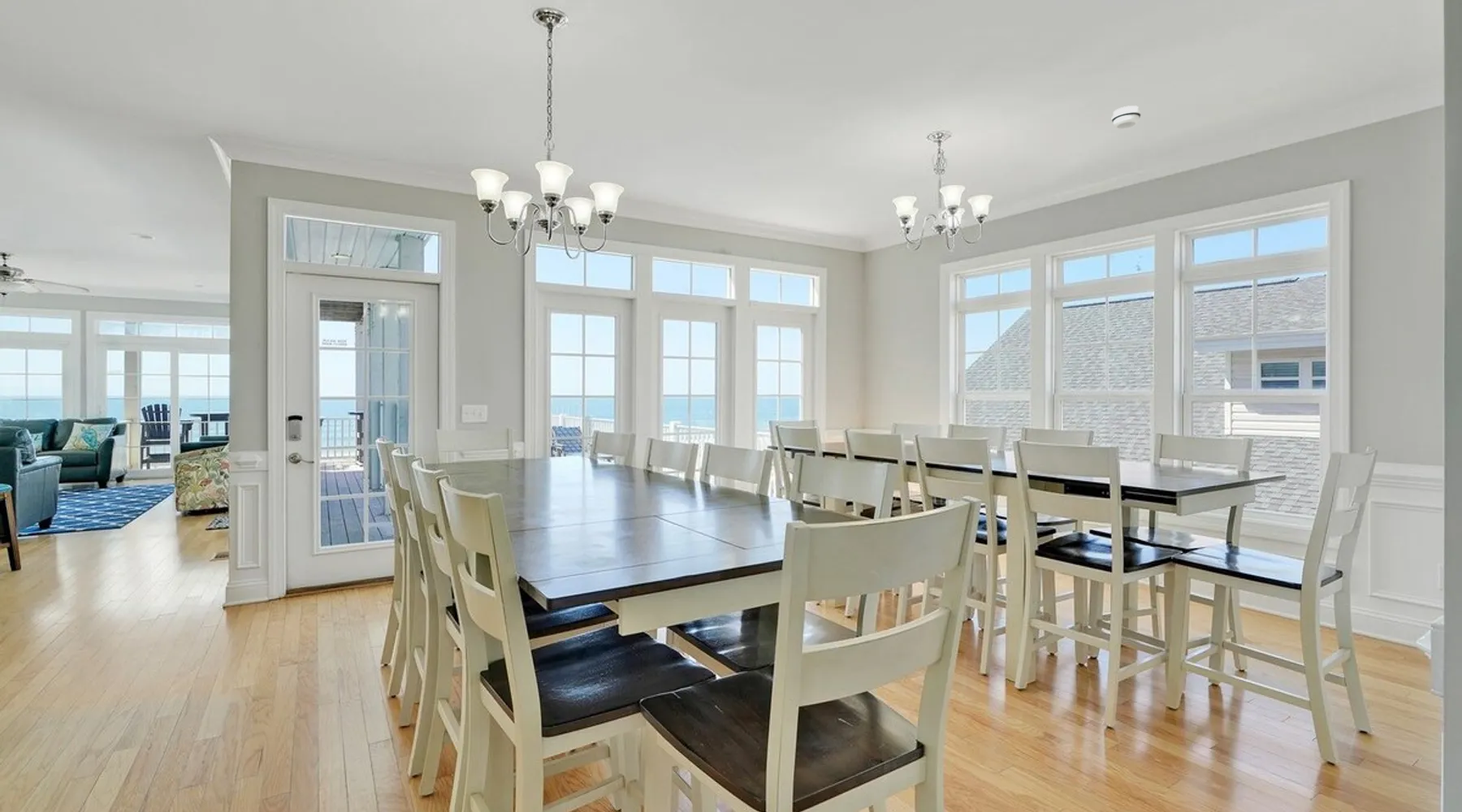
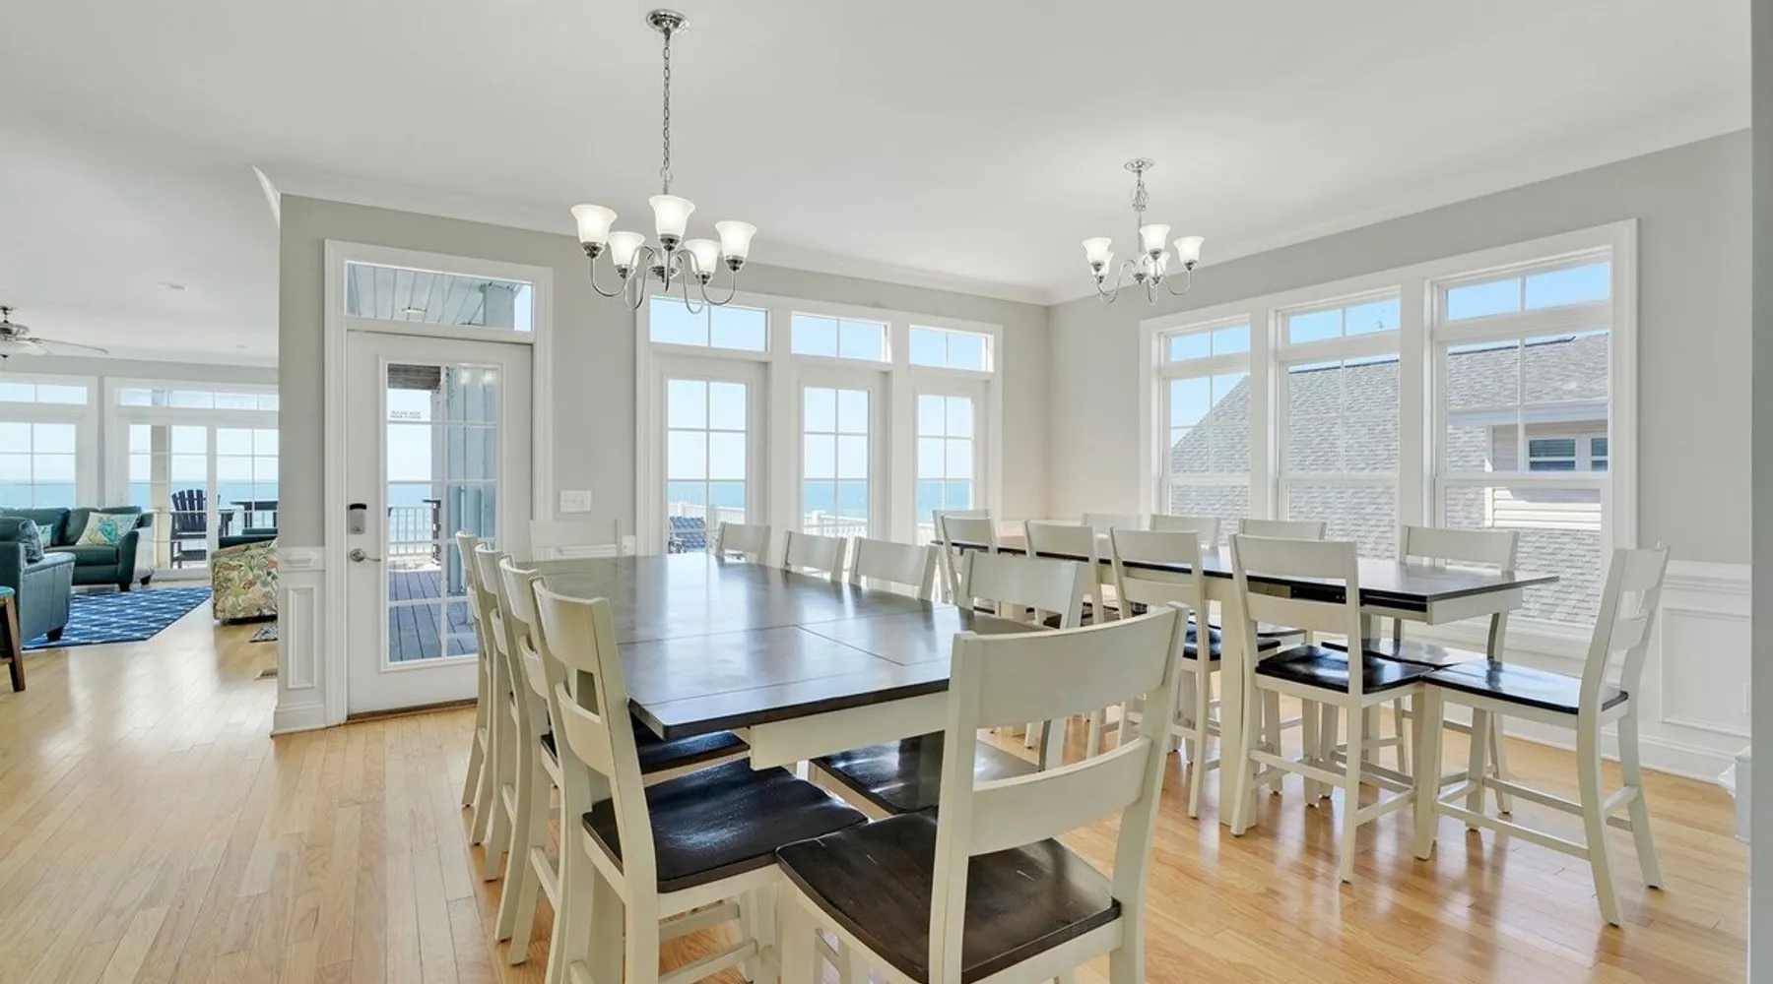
- smoke detector [1111,105,1142,130]
